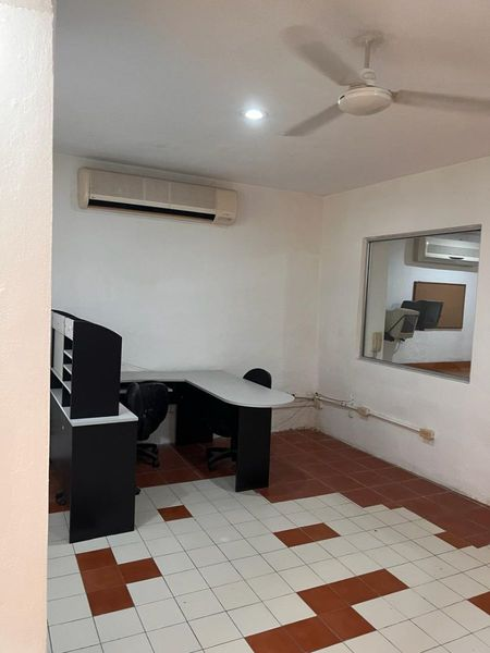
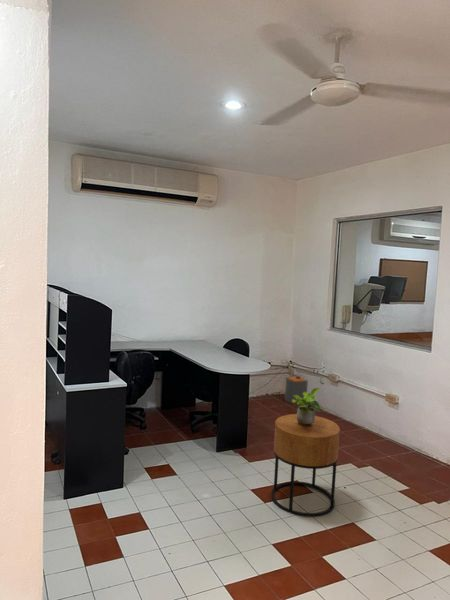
+ trash can [284,368,309,405]
+ potted plant [292,387,325,424]
+ side table [270,413,341,518]
